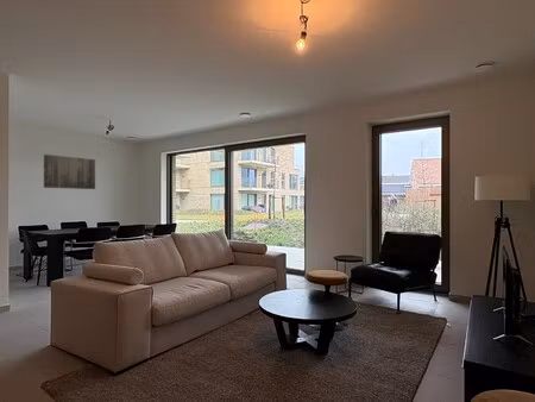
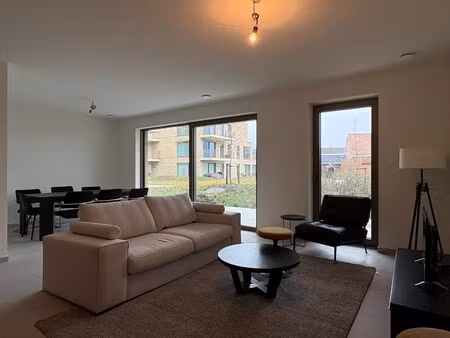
- wall art [43,153,96,190]
